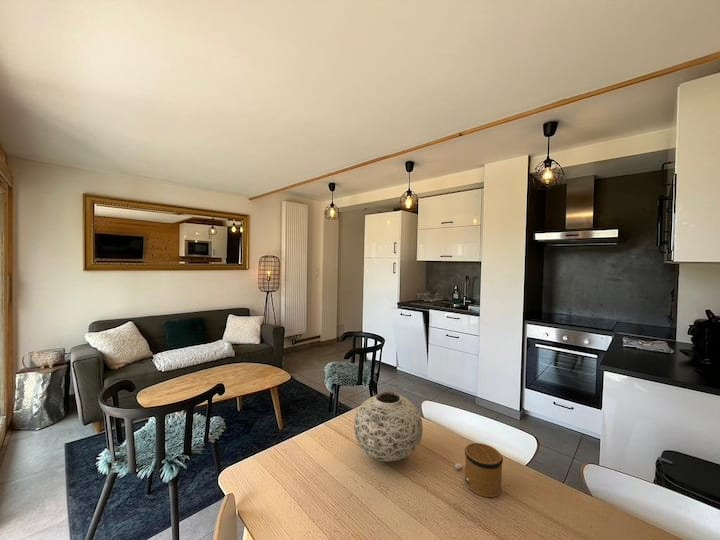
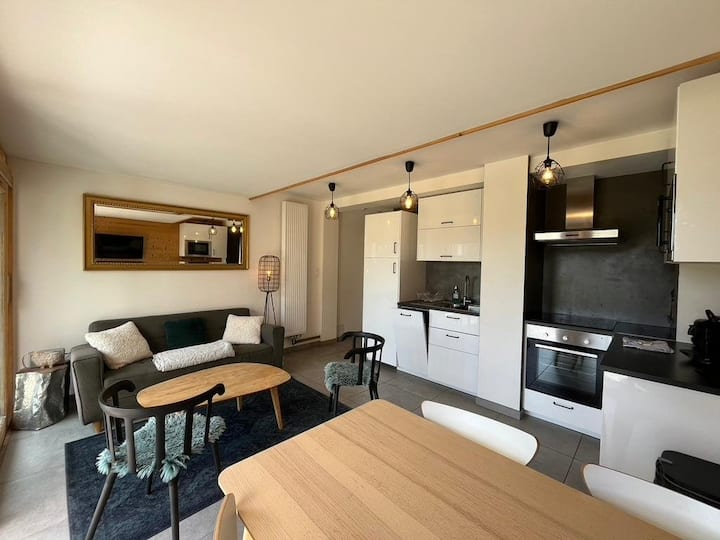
- vase [353,390,424,463]
- speaker [454,442,504,498]
